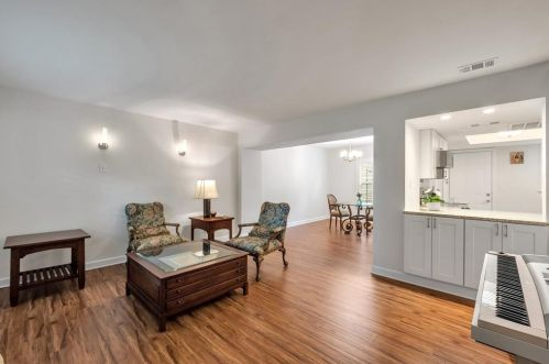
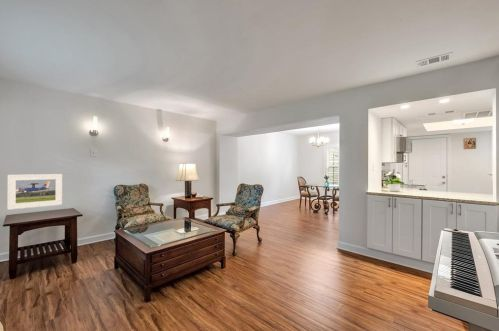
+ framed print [7,173,63,211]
